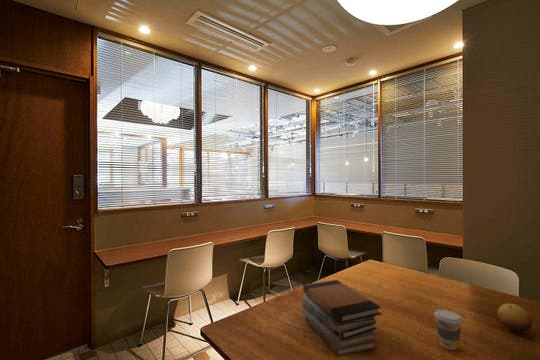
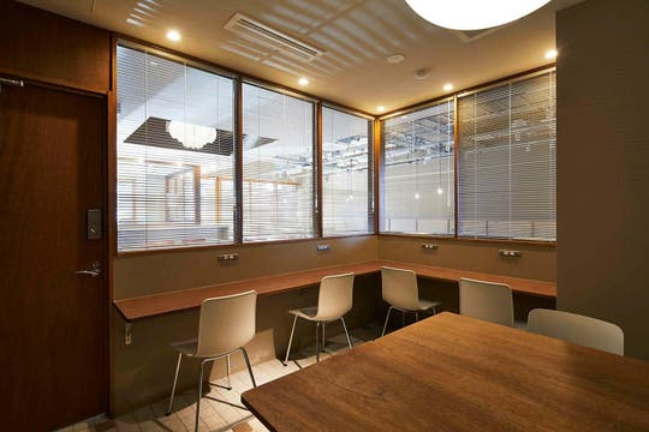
- fruit [496,303,533,333]
- coffee cup [433,309,464,351]
- book stack [301,279,382,358]
